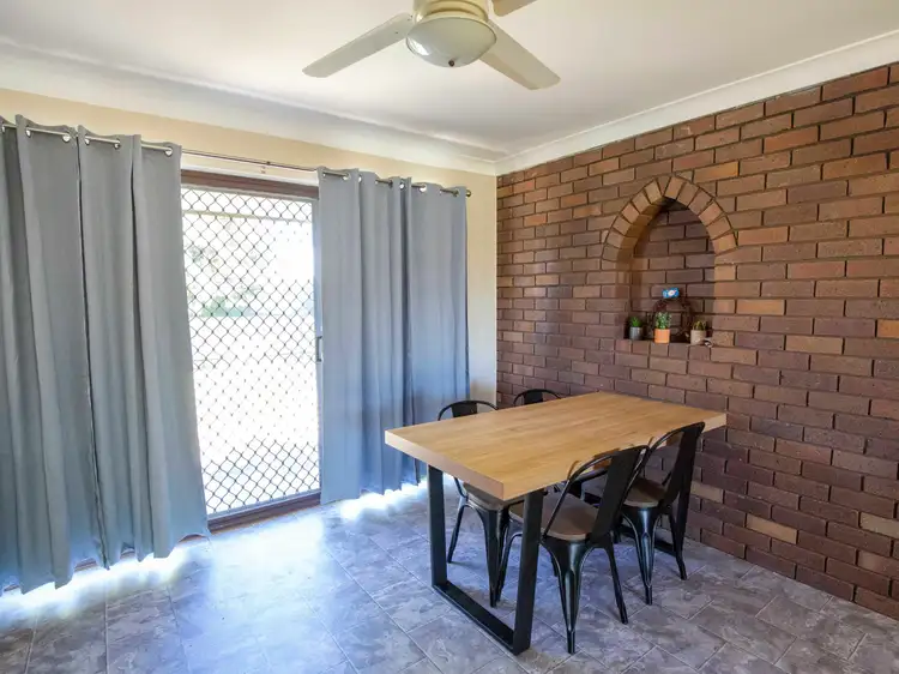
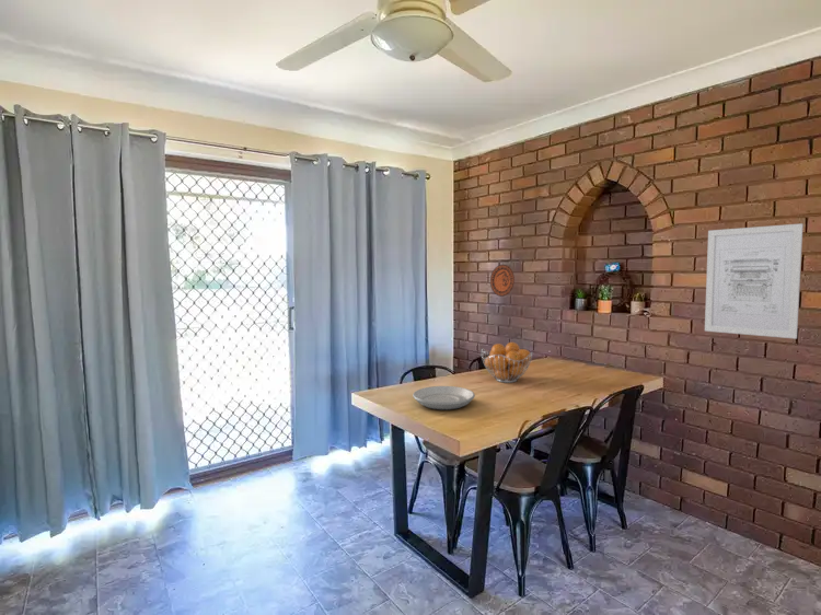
+ wall art [704,222,803,339]
+ decorative plate [489,264,516,298]
+ plate [412,385,476,410]
+ fruit basket [479,341,534,384]
